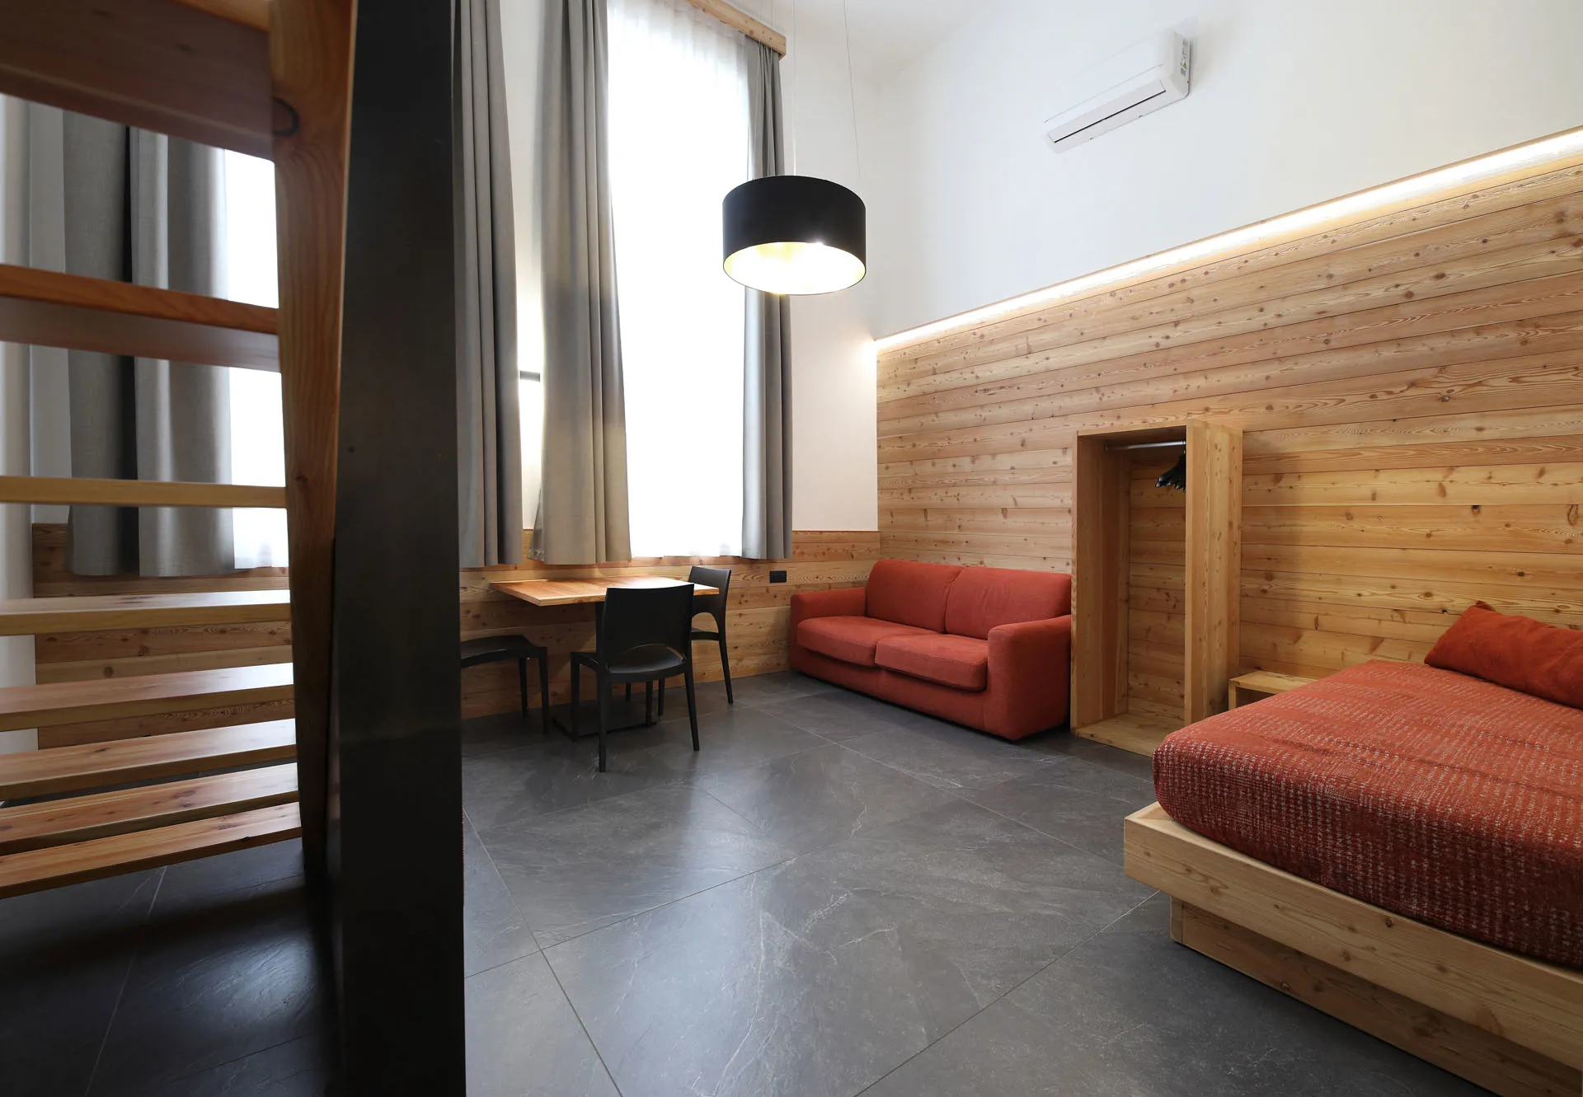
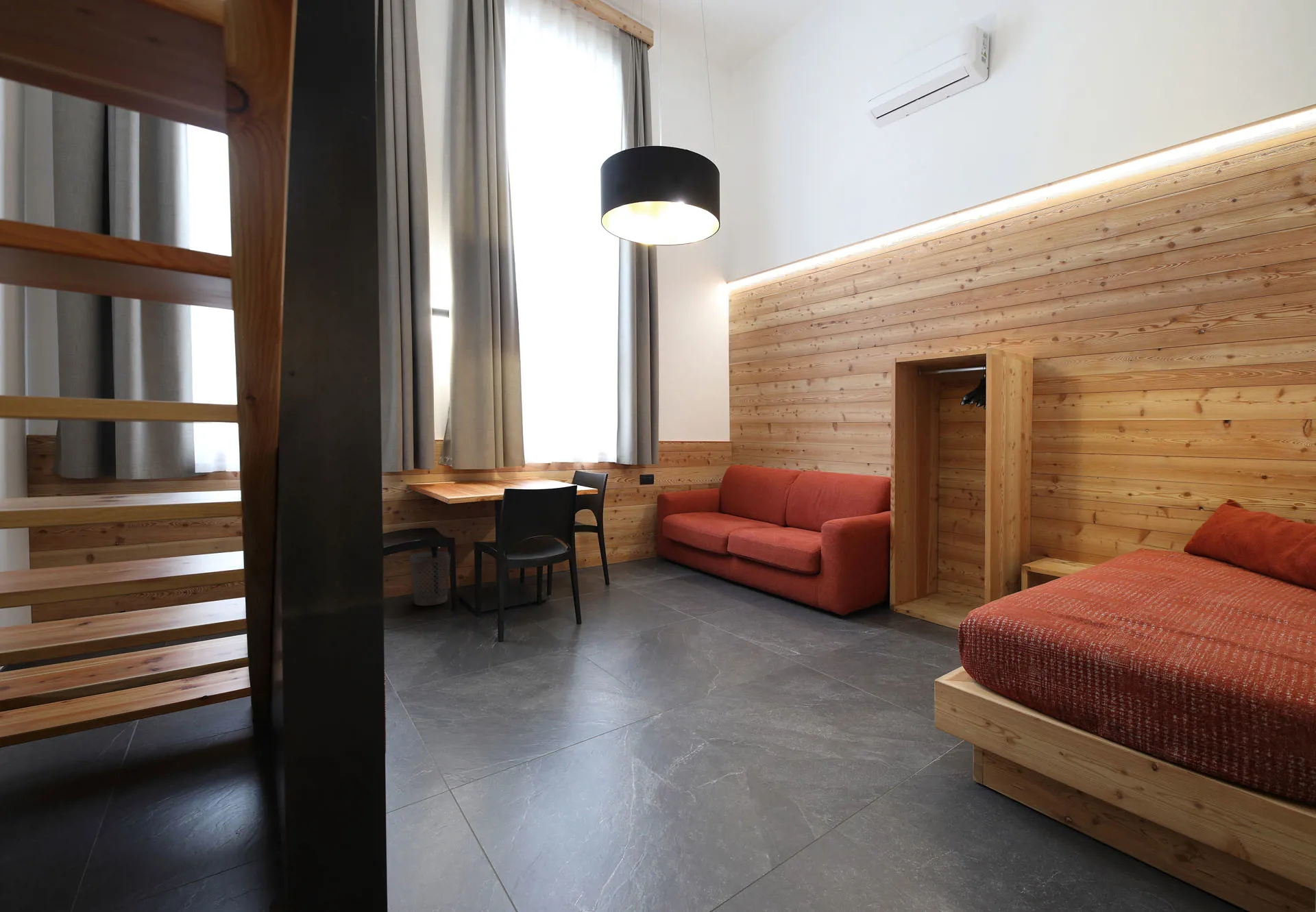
+ wastebasket [409,551,451,606]
